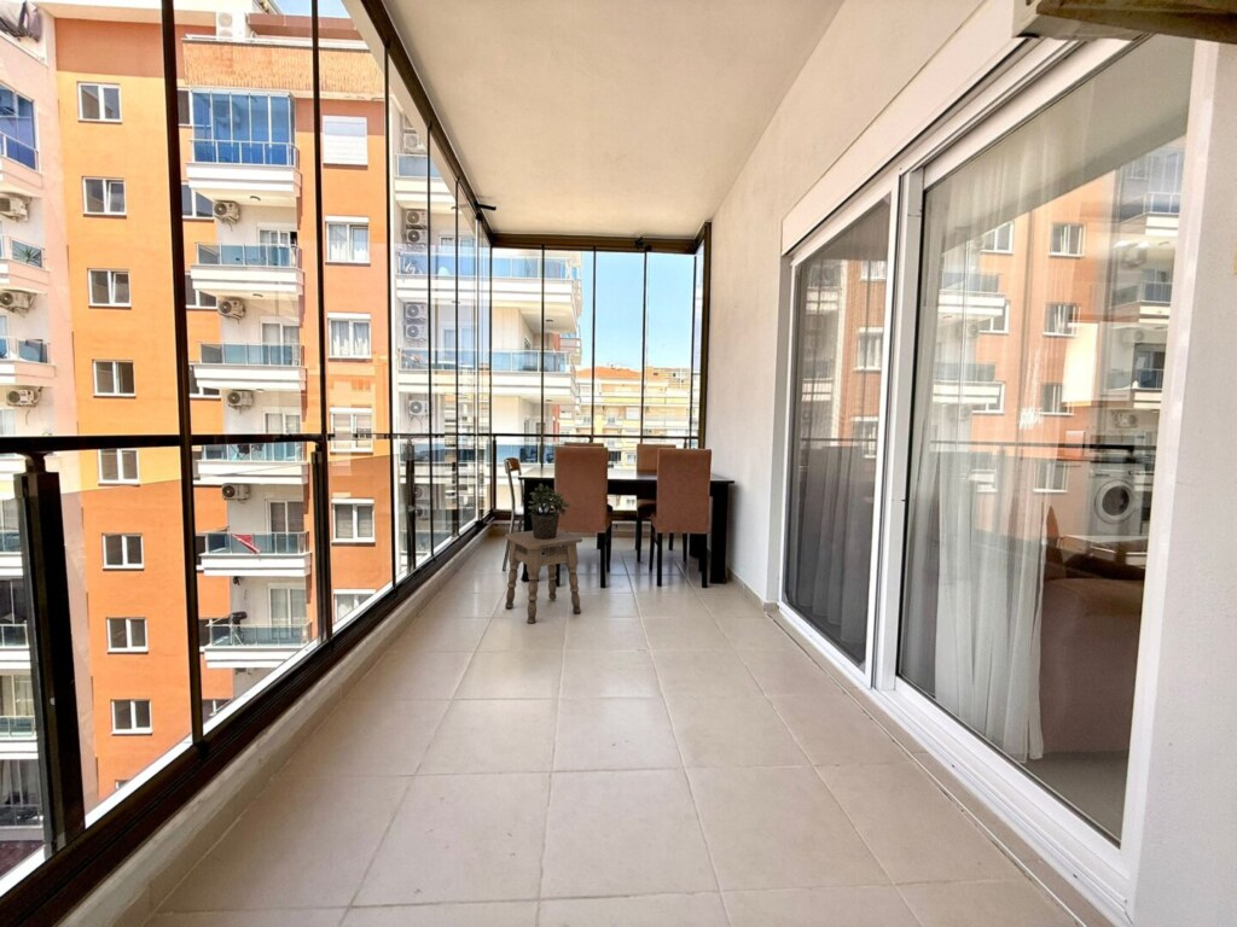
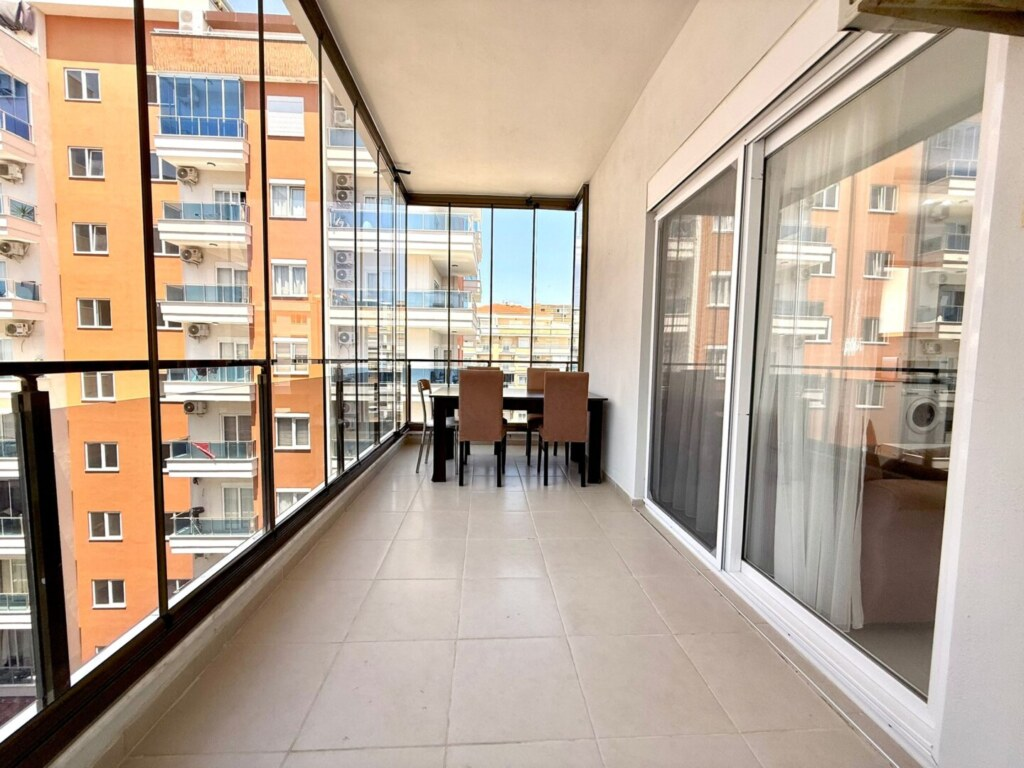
- potted plant [527,482,571,540]
- side table [504,527,583,625]
